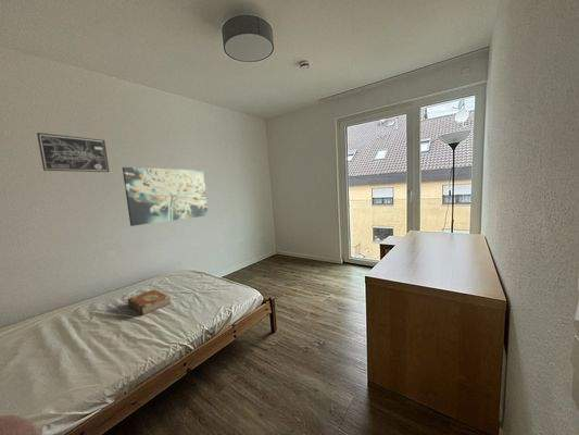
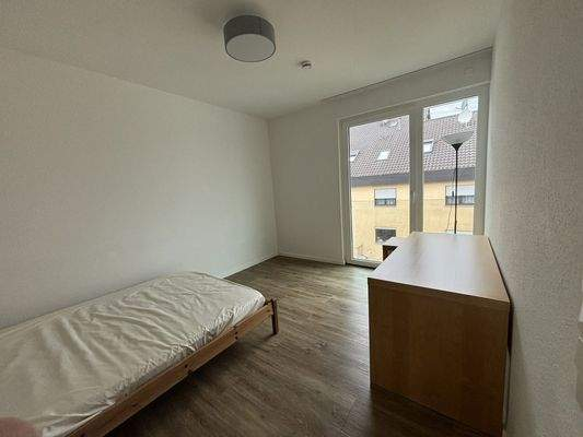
- wall art [36,132,110,173]
- book [127,288,172,315]
- wall art [122,166,209,227]
